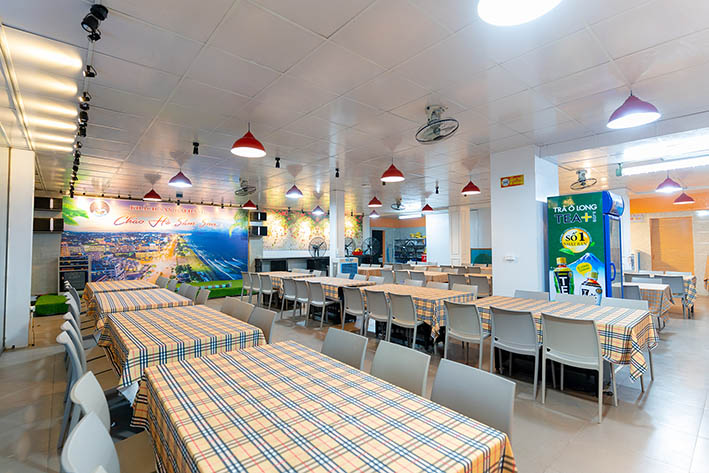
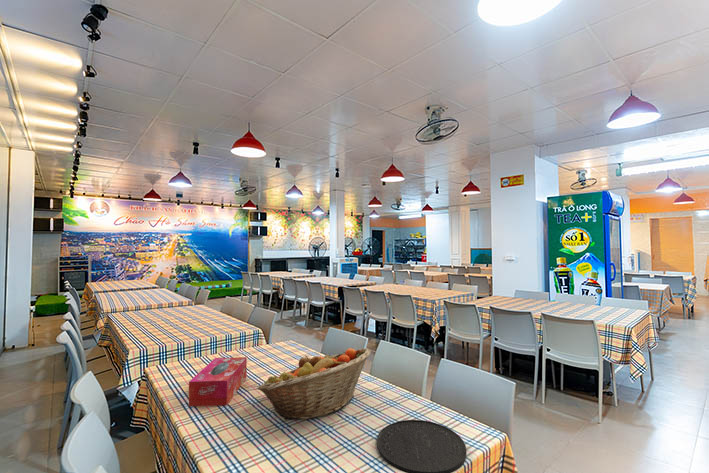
+ tissue box [188,356,248,407]
+ plate [376,419,467,473]
+ fruit basket [256,347,371,421]
